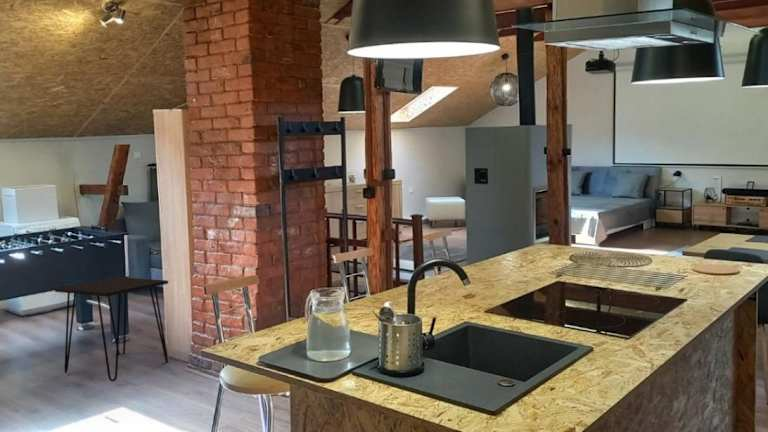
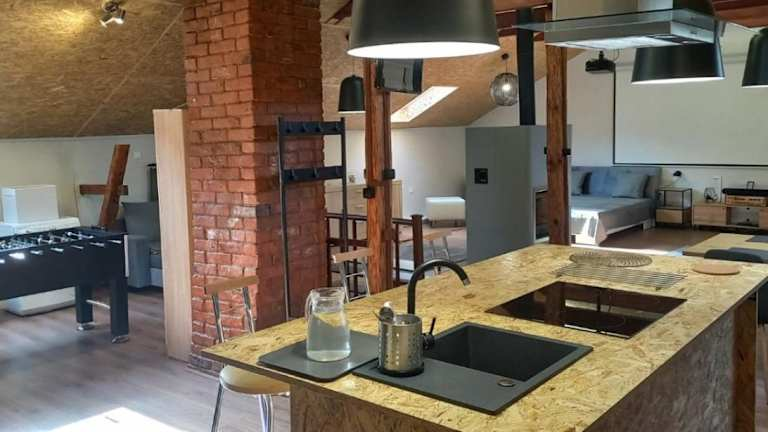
- desk [54,276,169,383]
